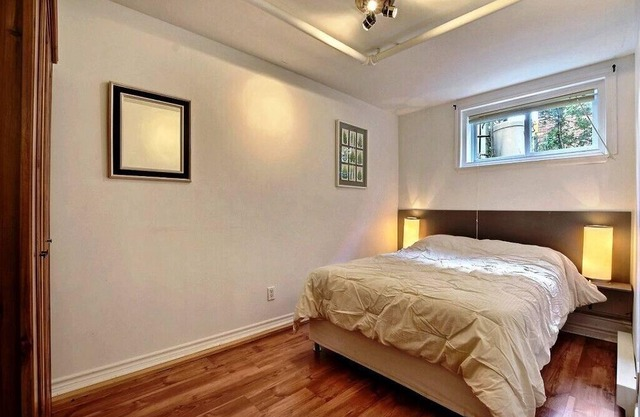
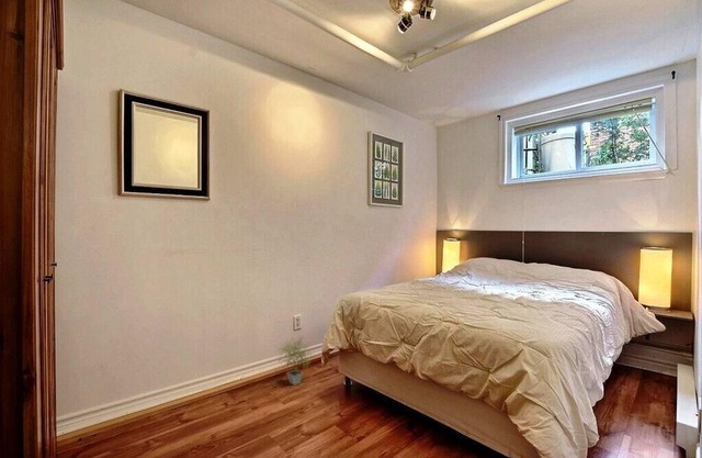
+ potted plant [275,335,315,387]
